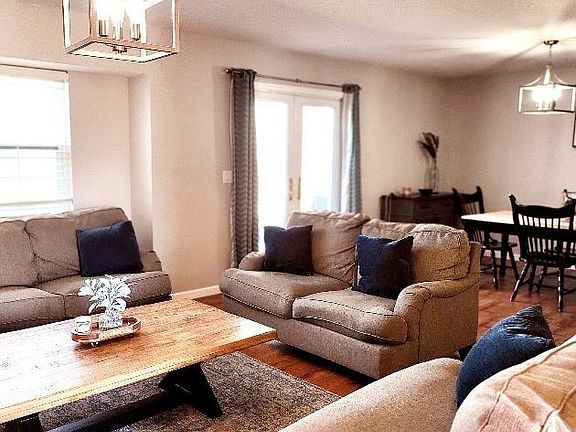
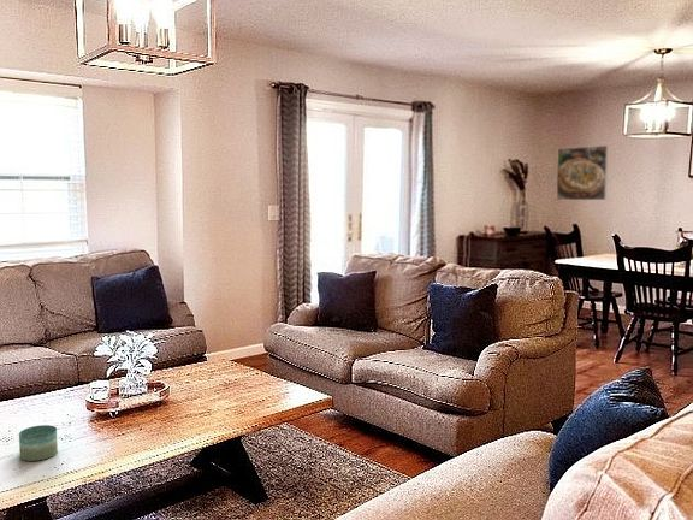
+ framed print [555,144,610,201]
+ candle [18,424,59,462]
